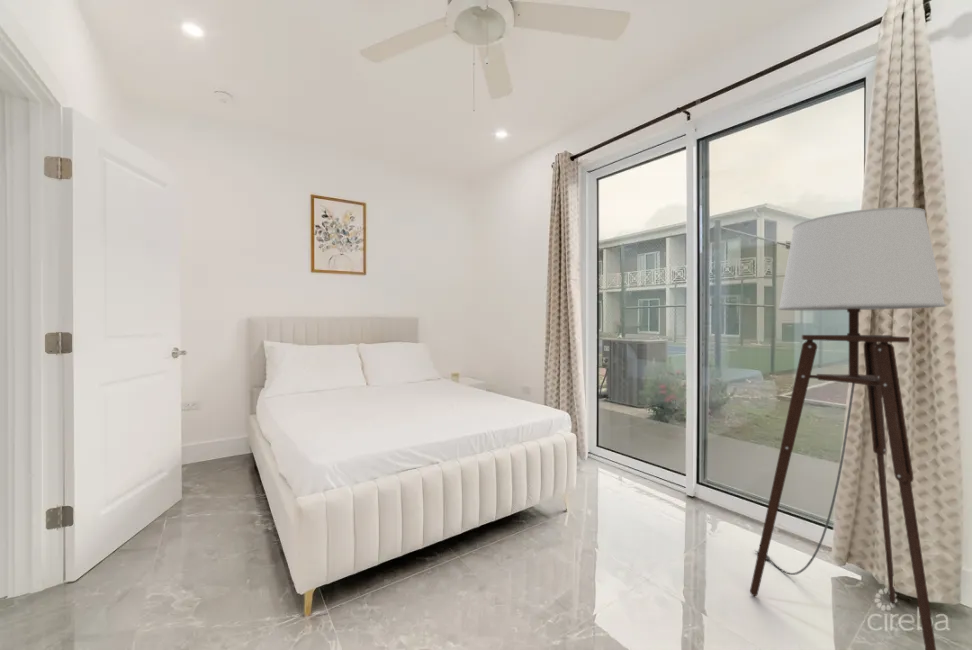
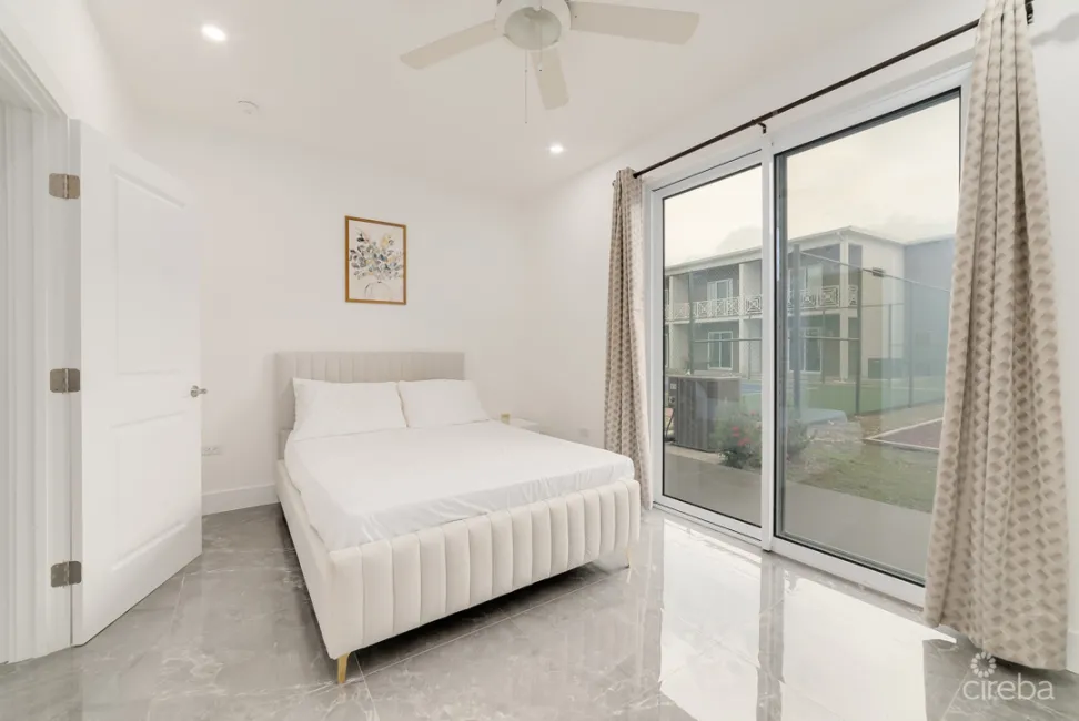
- floor lamp [749,206,948,650]
